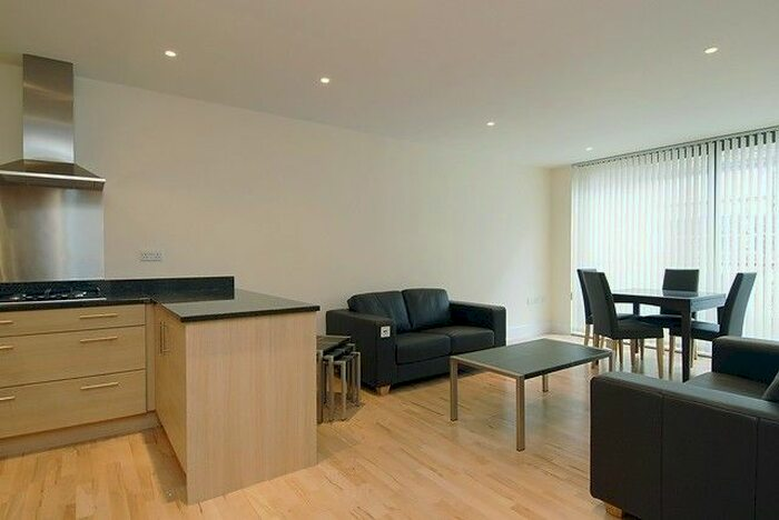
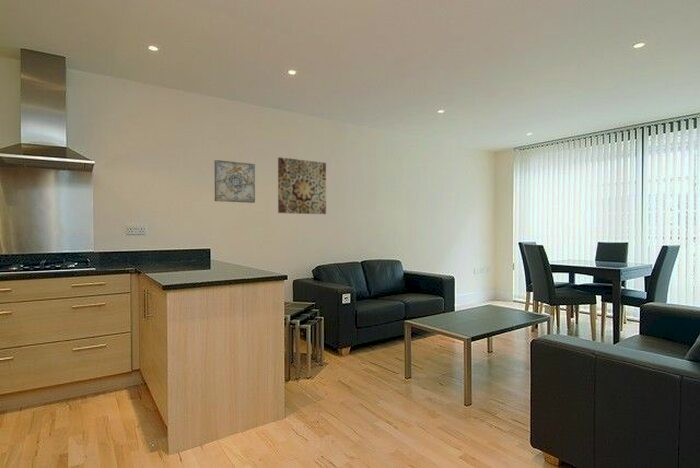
+ wall art [213,159,256,204]
+ wall art [277,156,327,215]
